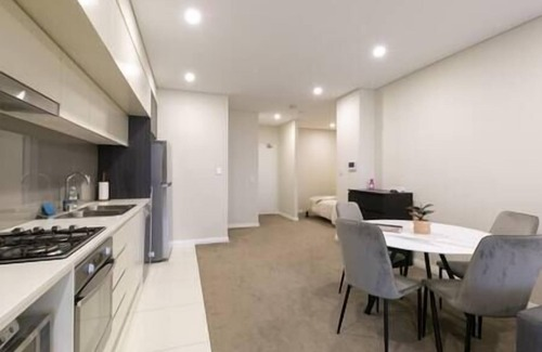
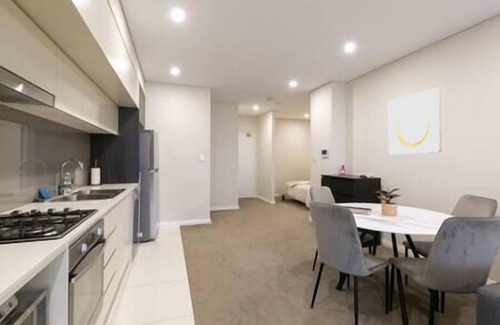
+ wall art [388,86,442,156]
